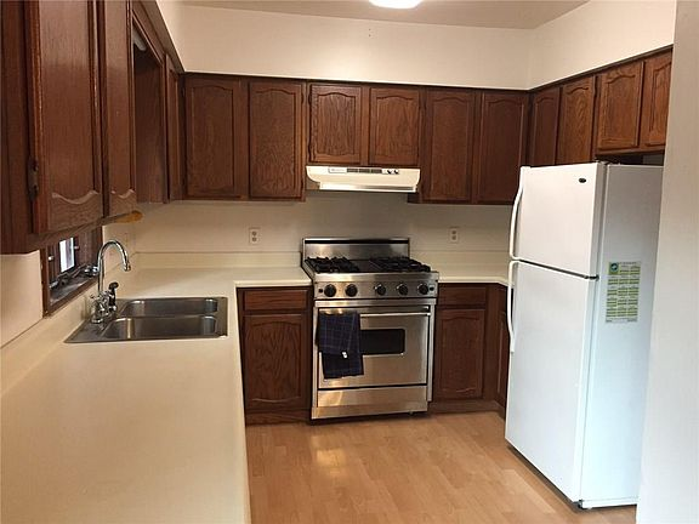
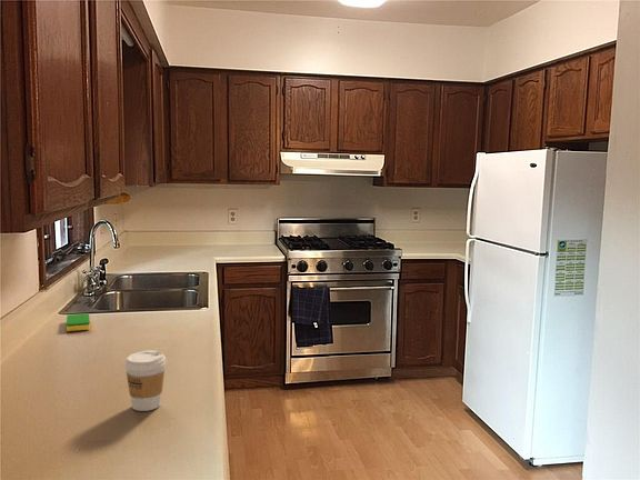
+ dish sponge [66,312,91,332]
+ coffee cup [123,349,167,412]
